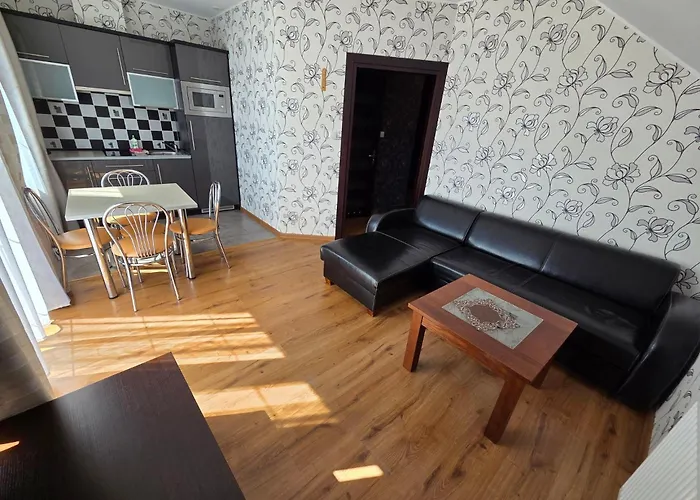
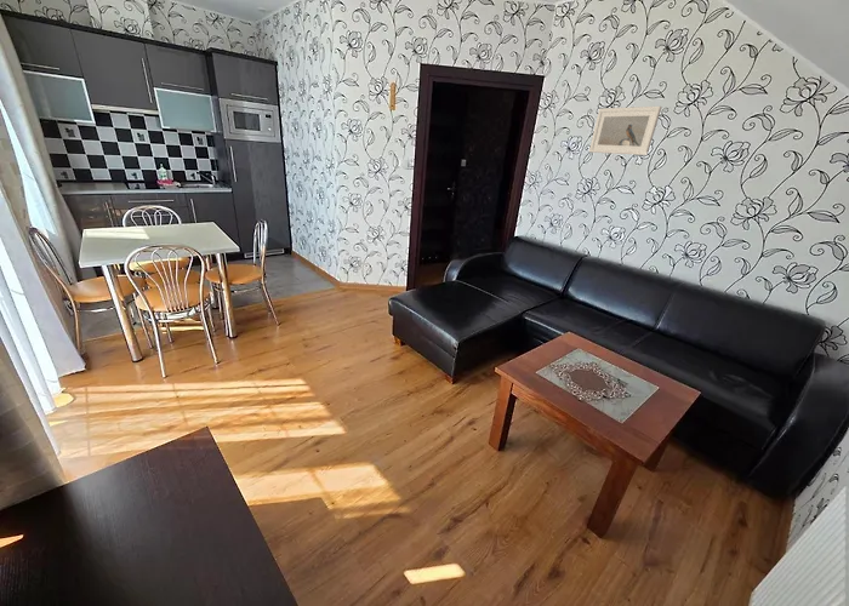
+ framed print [588,105,662,156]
